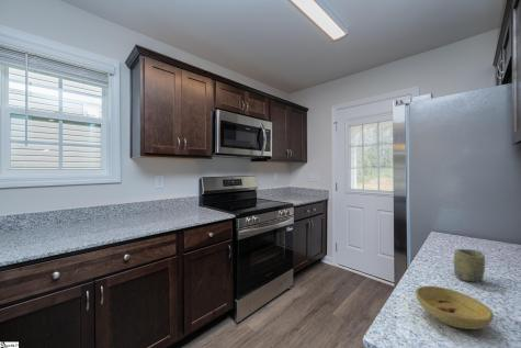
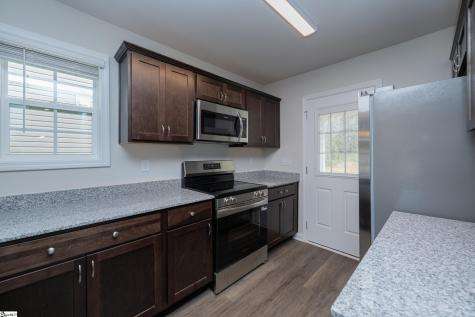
- bowl [415,285,495,330]
- cup [453,248,486,282]
